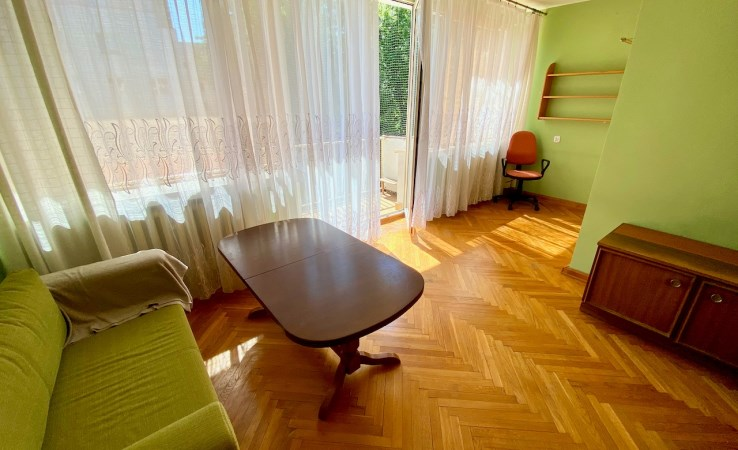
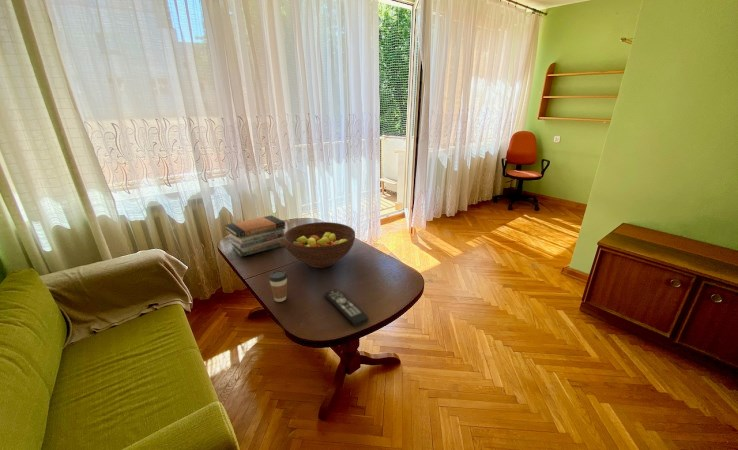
+ remote control [323,288,370,327]
+ fruit bowl [284,221,356,269]
+ coffee cup [268,269,288,303]
+ book stack [224,214,286,258]
